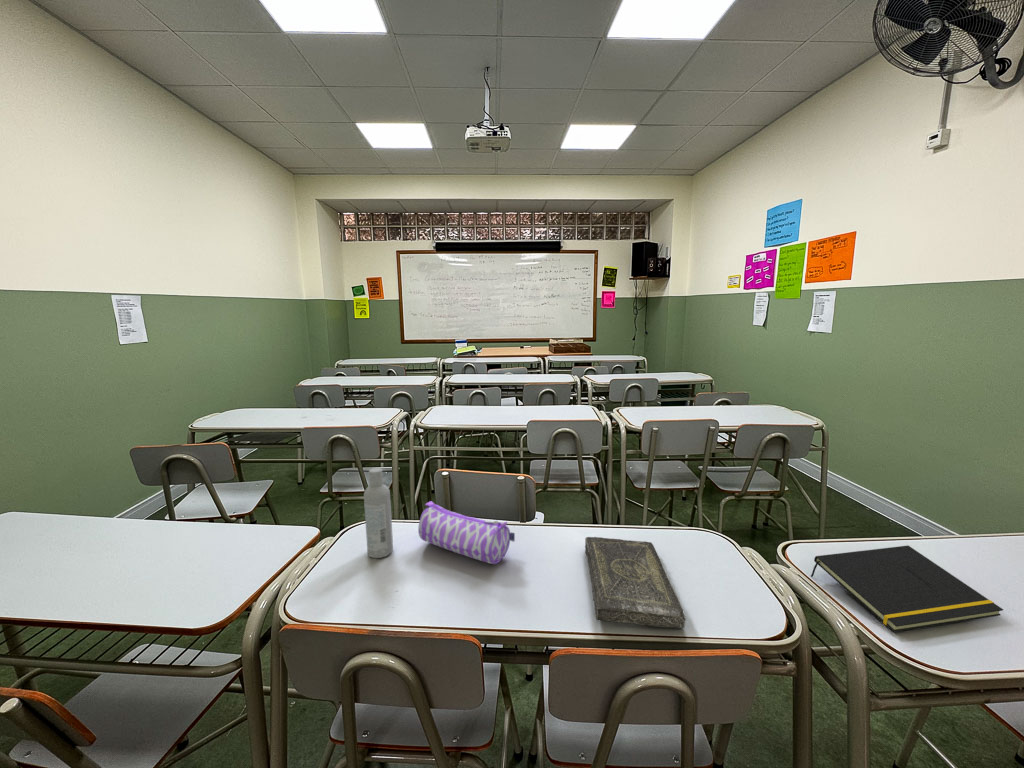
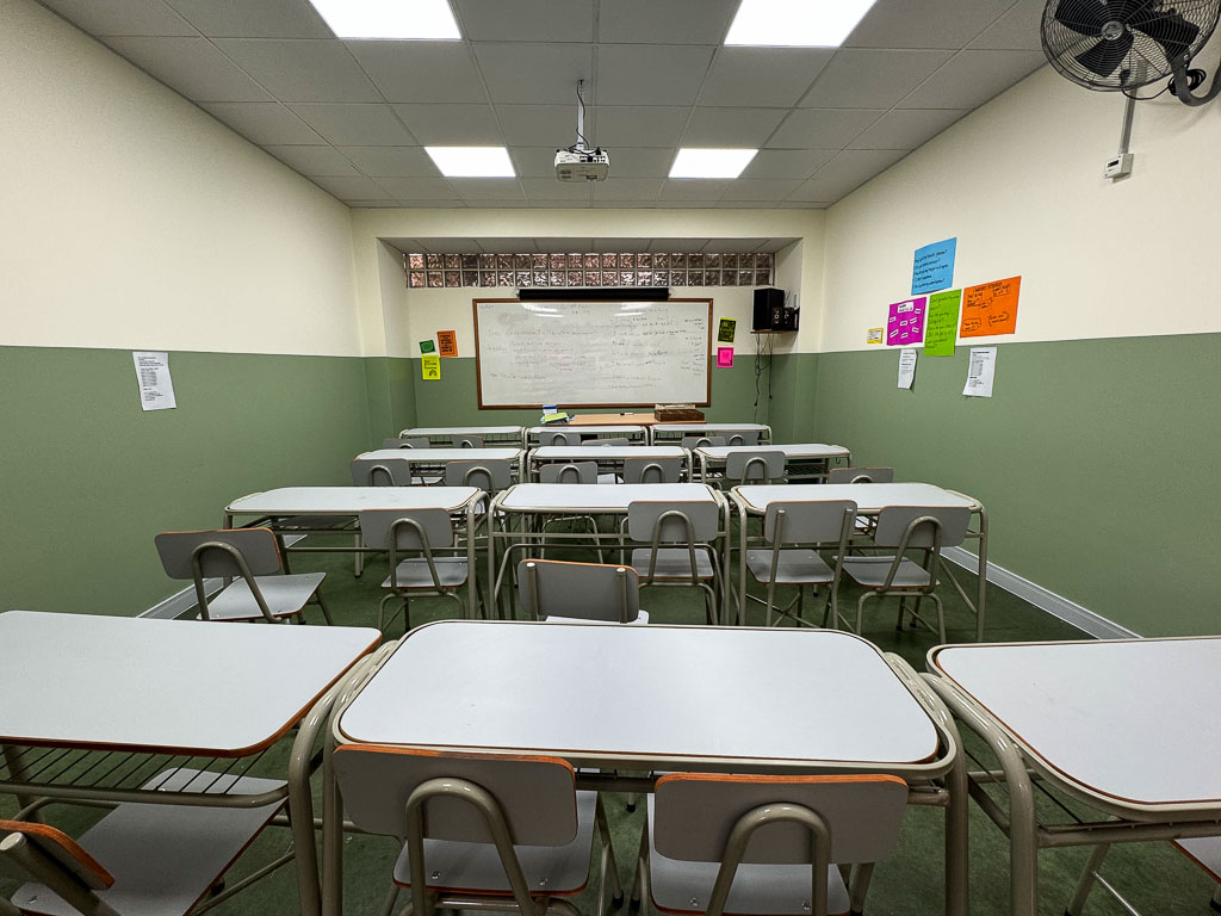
- pencil case [417,500,516,565]
- book [584,536,687,629]
- bottle [363,467,394,559]
- notepad [810,545,1004,633]
